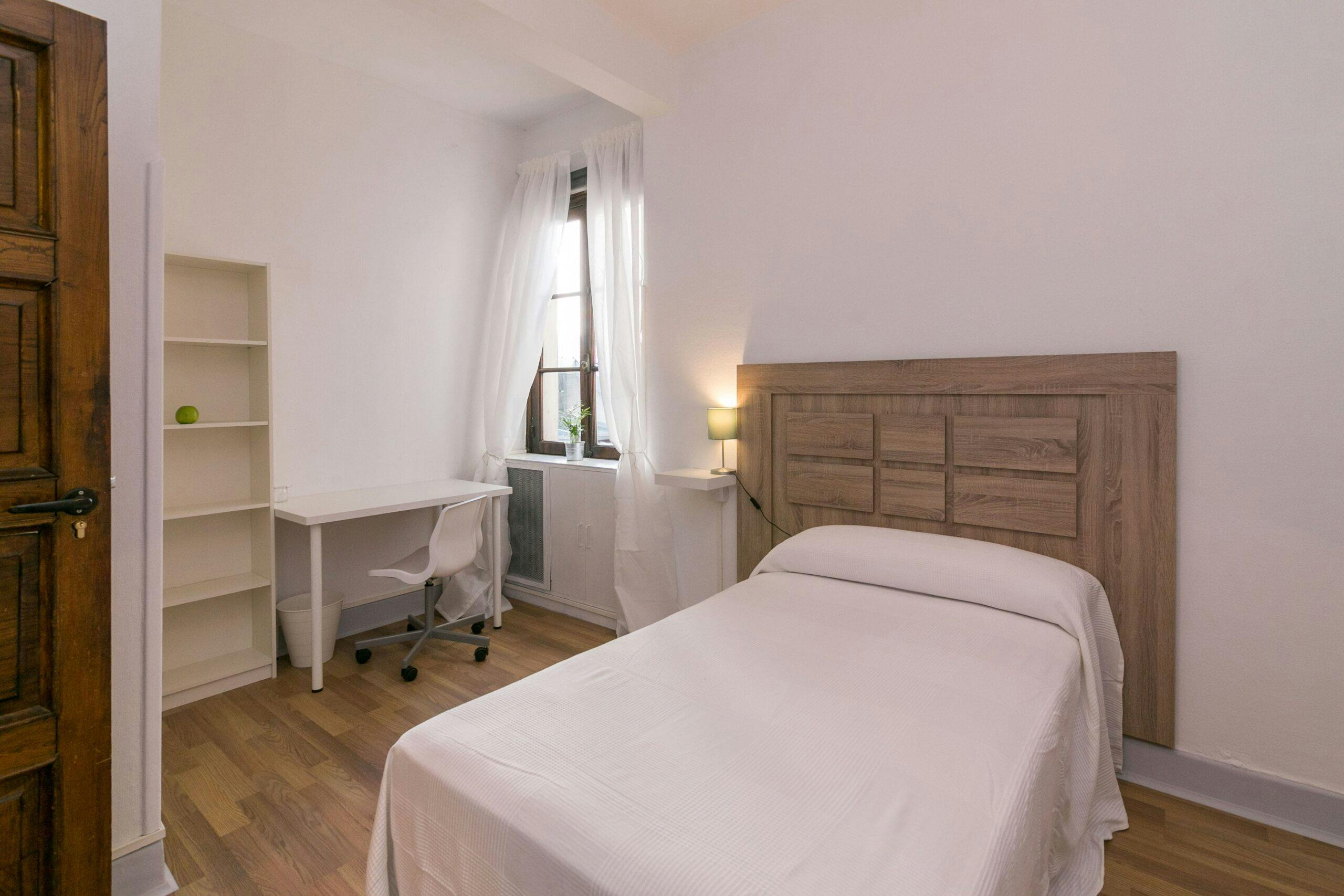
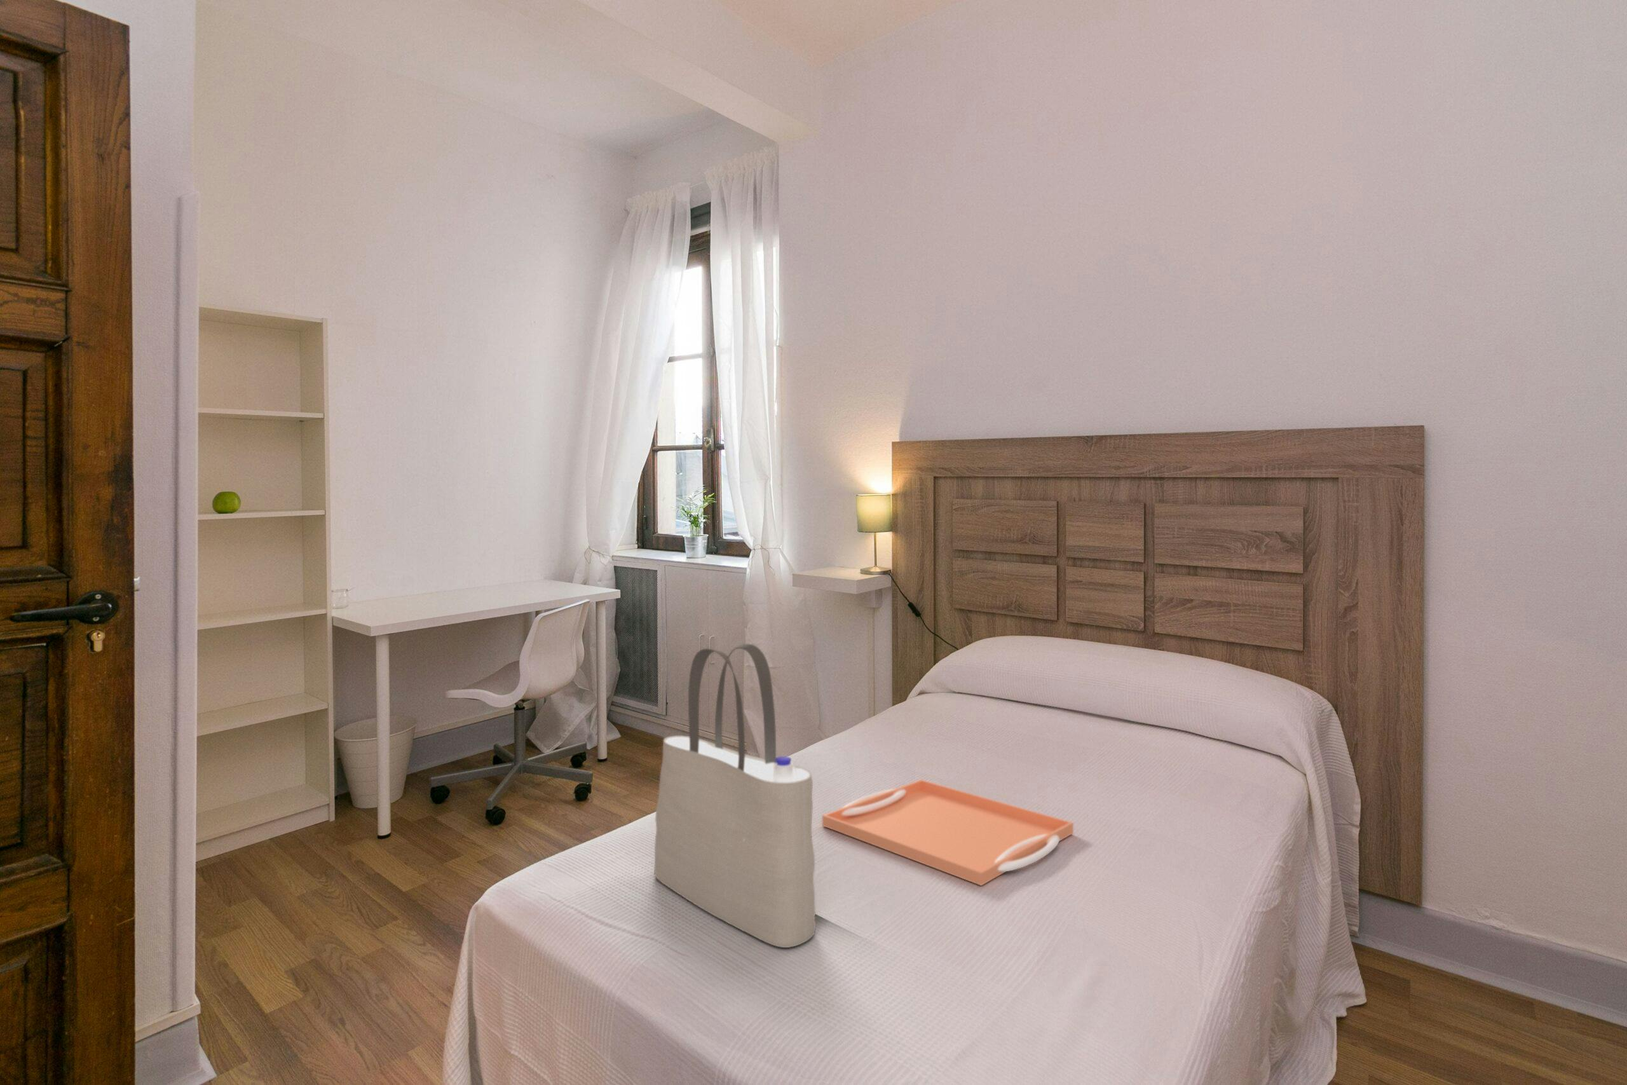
+ serving tray [822,780,1074,886]
+ tote bag [654,643,816,948]
